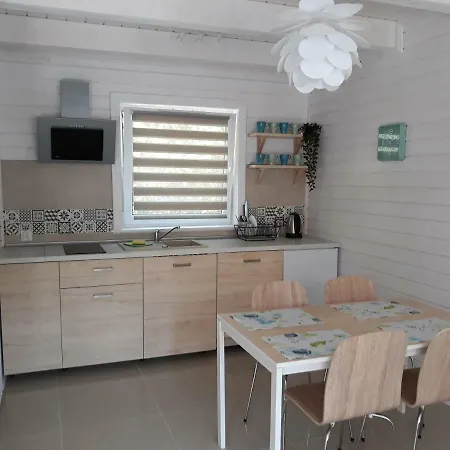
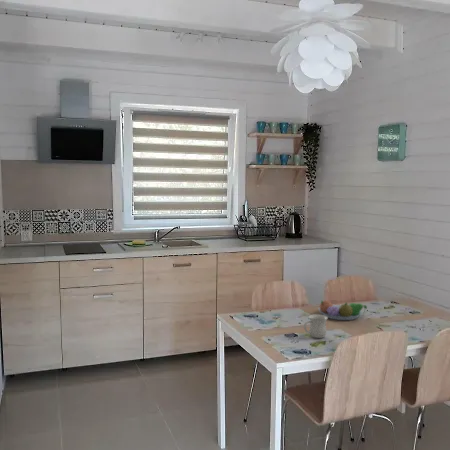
+ fruit bowl [317,299,368,321]
+ mug [303,313,329,339]
